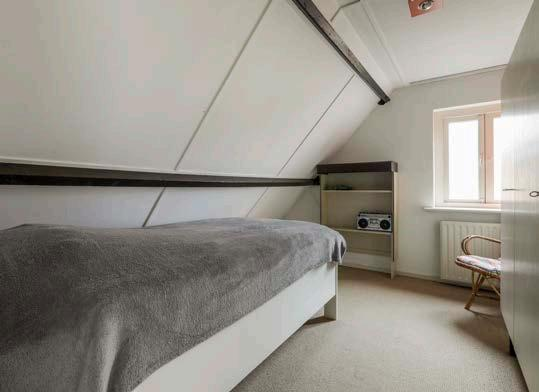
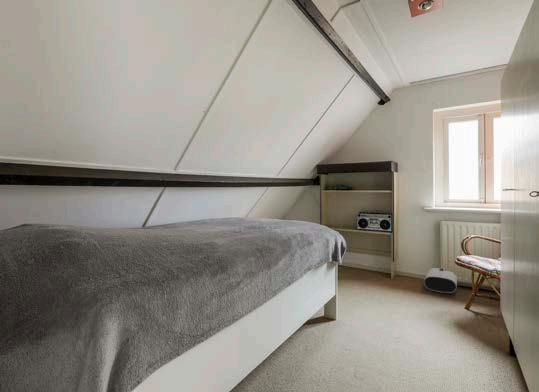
+ air purifier [423,267,458,294]
